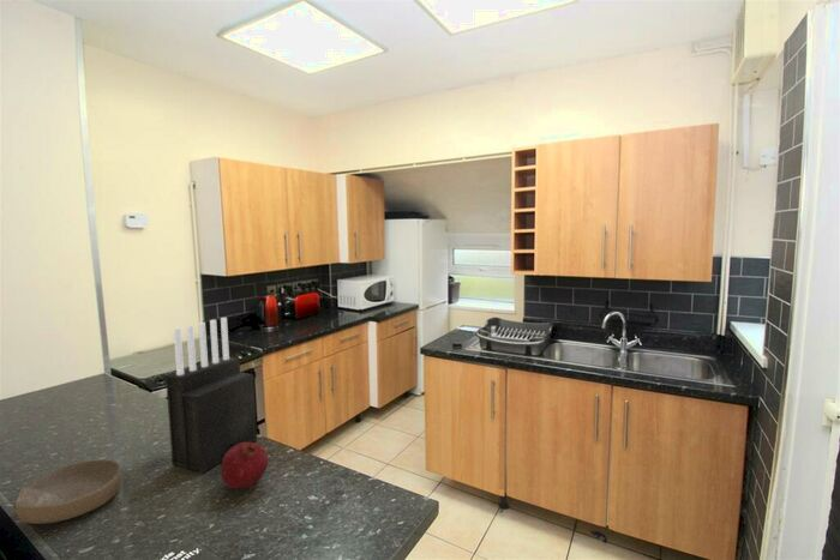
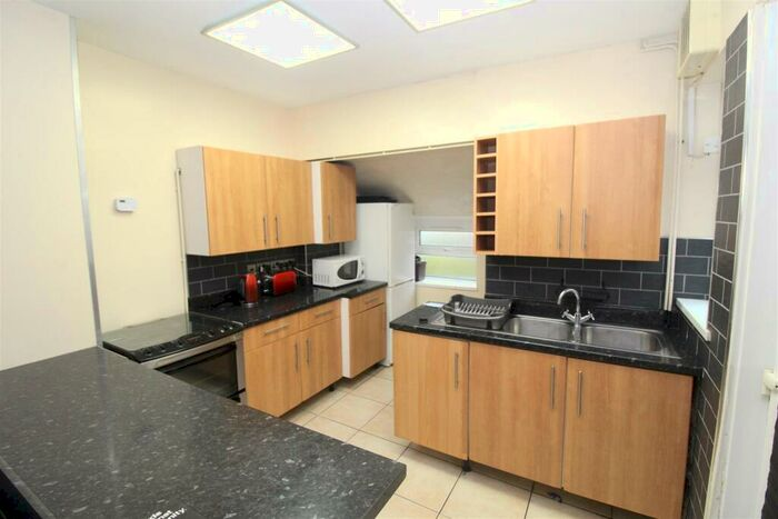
- fruit [220,441,269,490]
- knife block [164,317,258,475]
- bowl [14,458,124,525]
